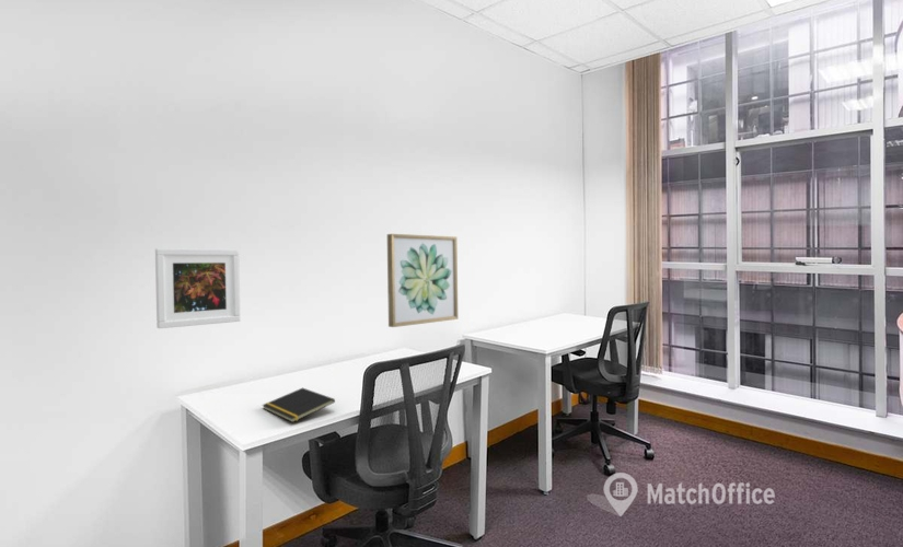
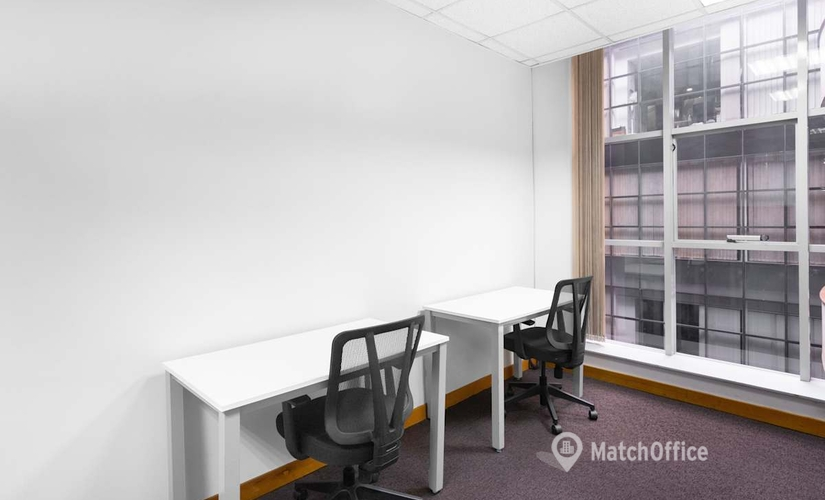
- wall art [386,233,459,328]
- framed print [154,247,242,329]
- notepad [262,387,336,423]
